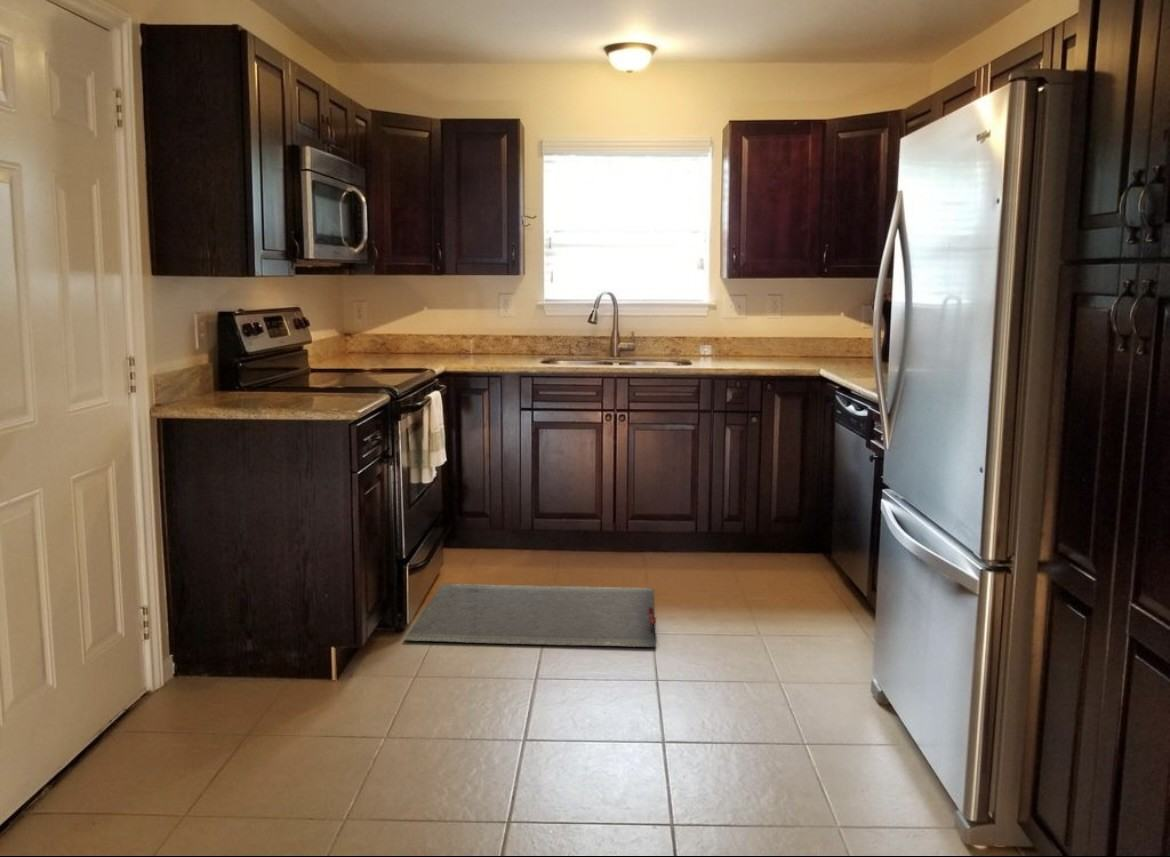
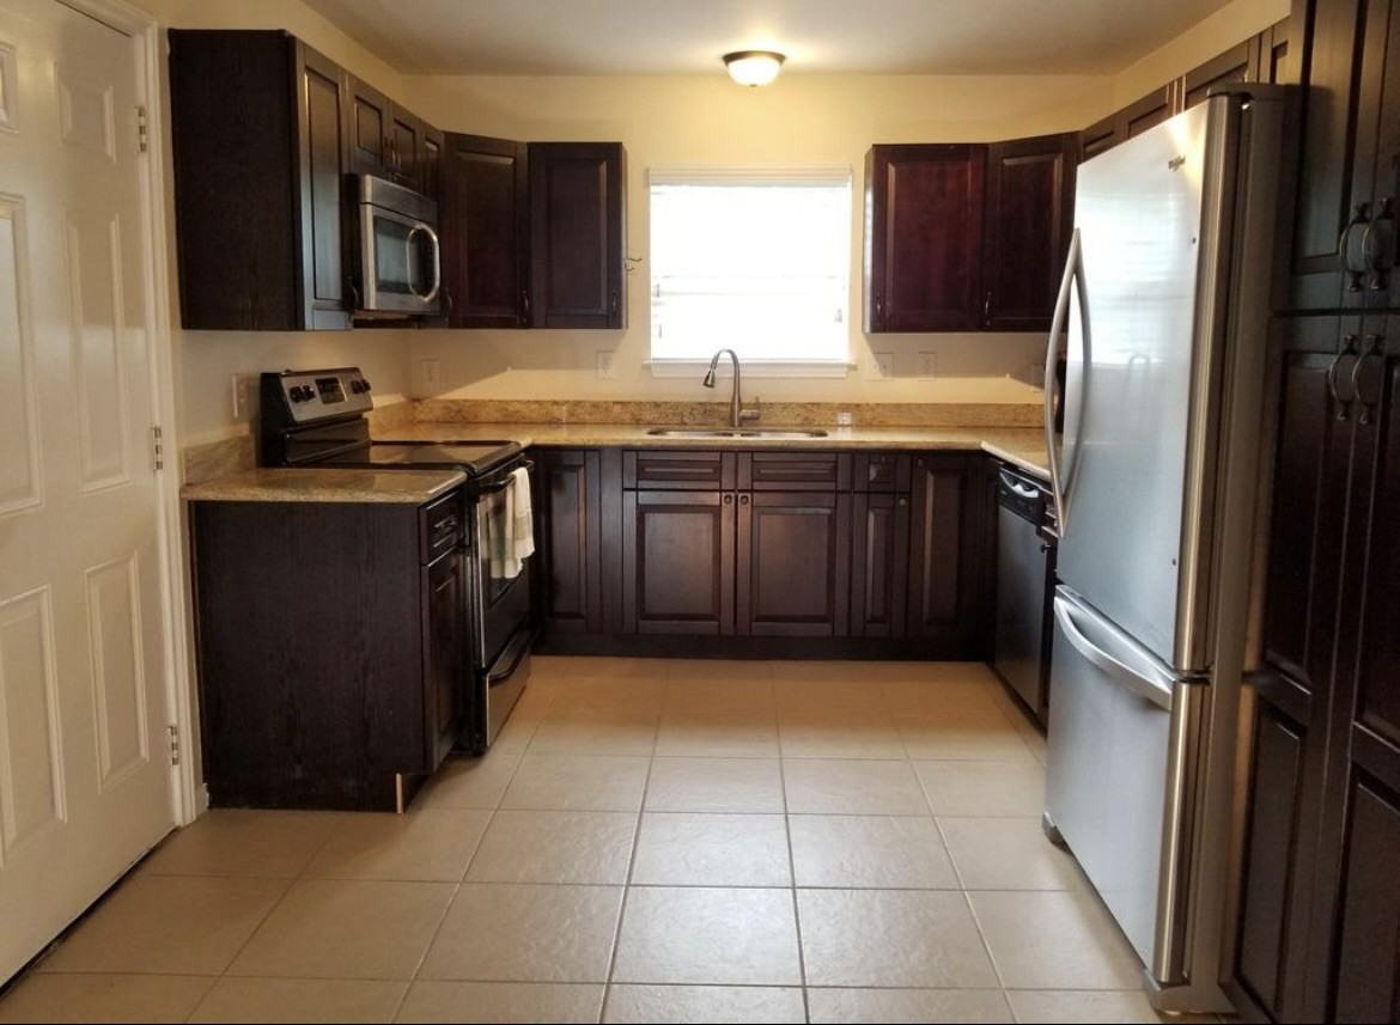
- door mat [403,582,657,648]
